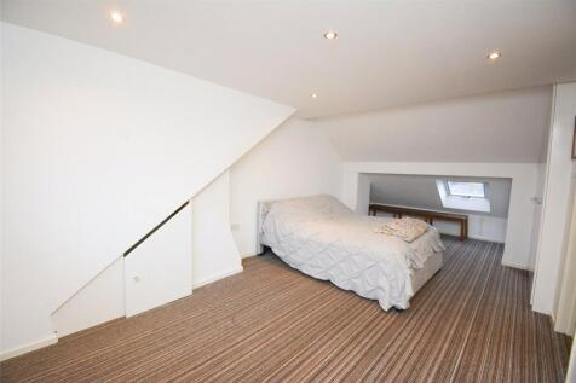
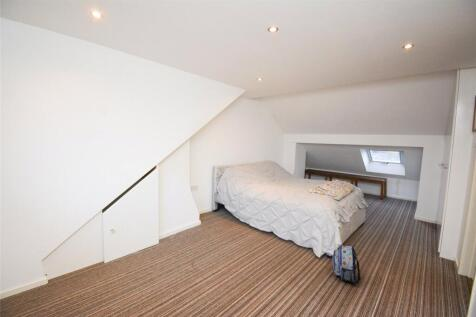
+ backpack [332,244,362,287]
